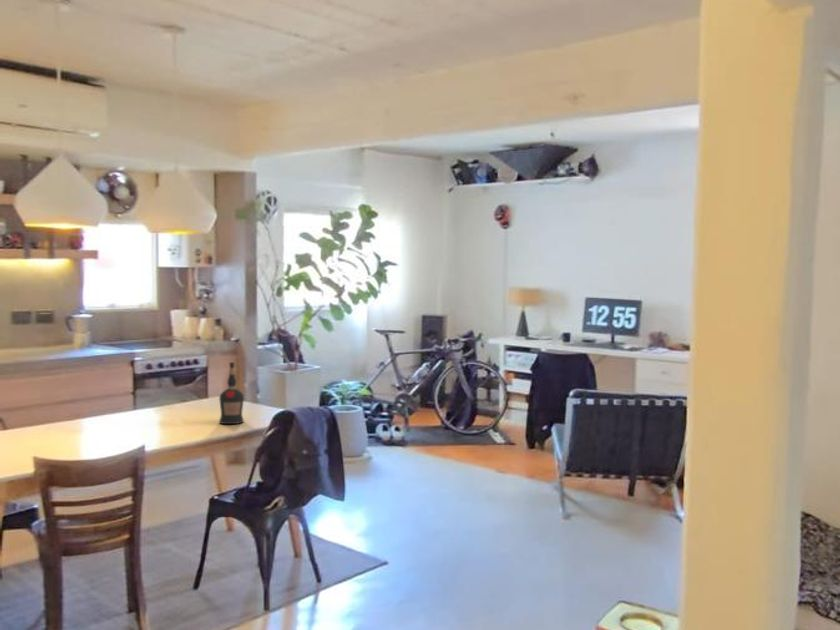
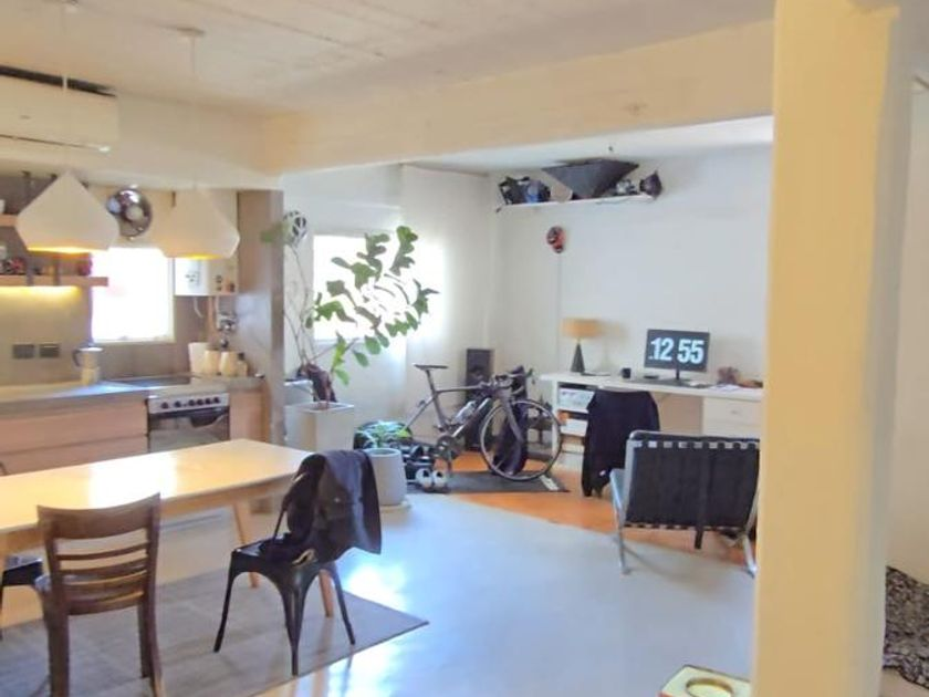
- liquor bottle [218,361,245,425]
